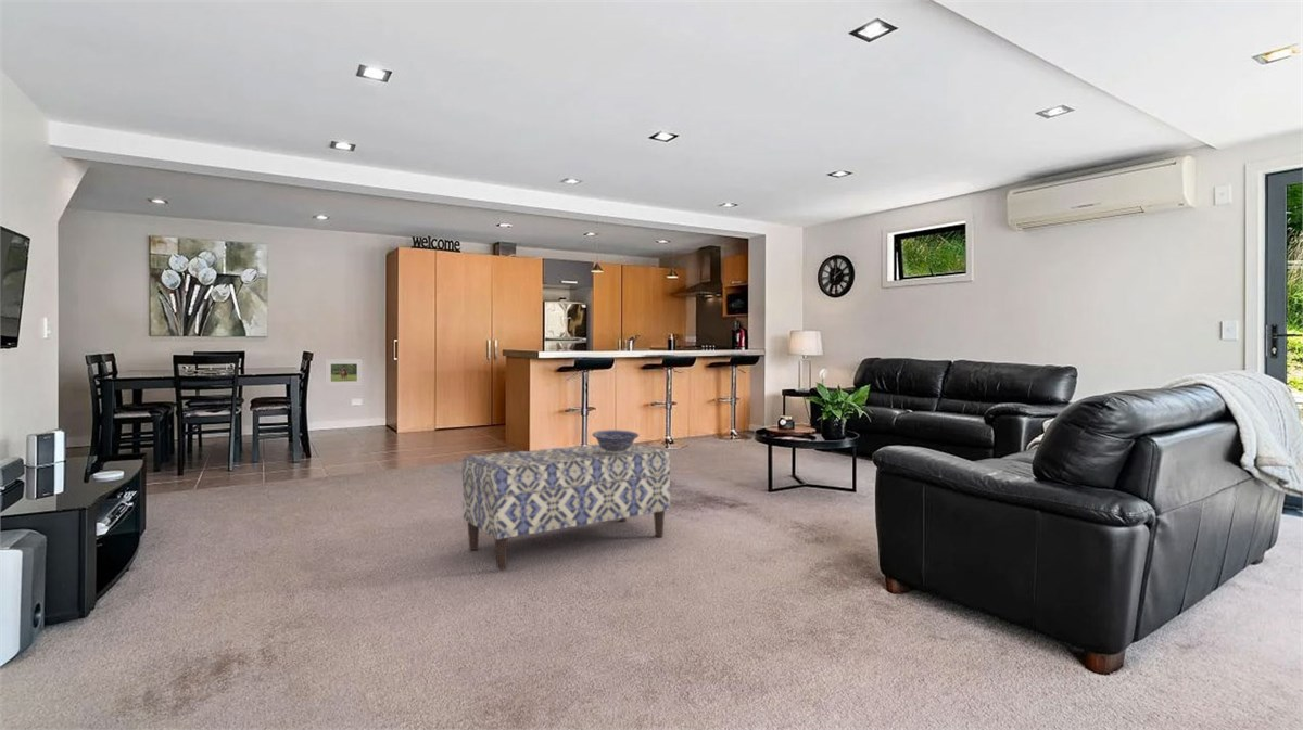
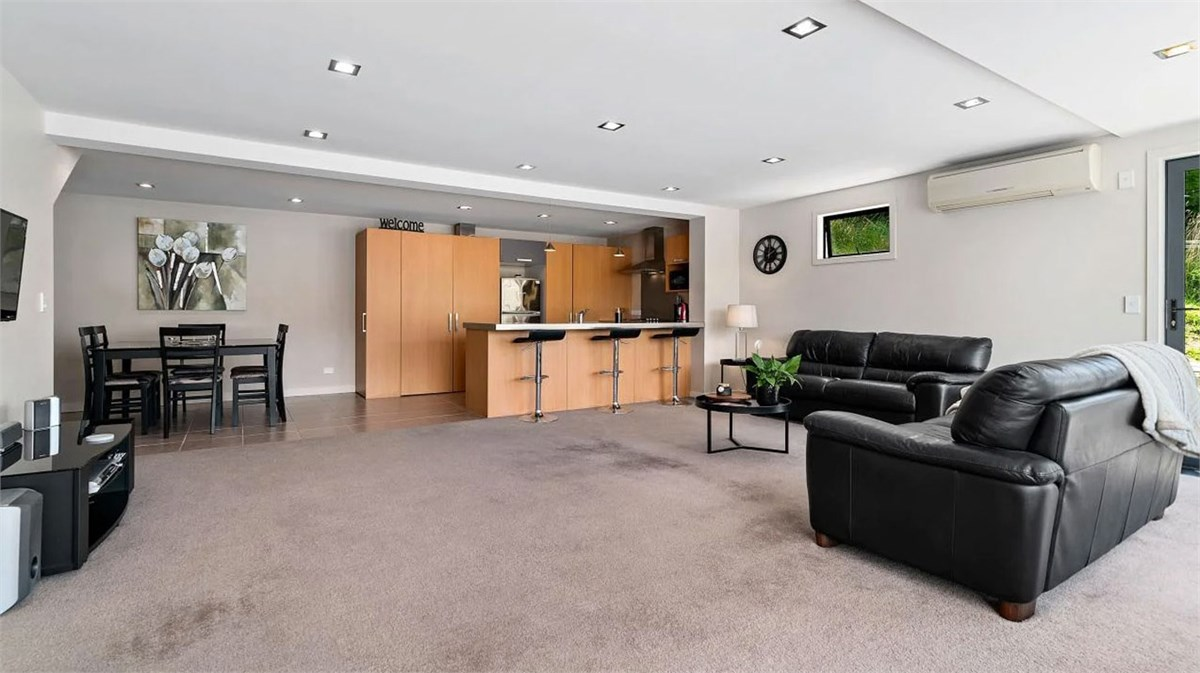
- decorative bowl [591,428,640,453]
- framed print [325,358,364,387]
- bench [461,444,671,571]
